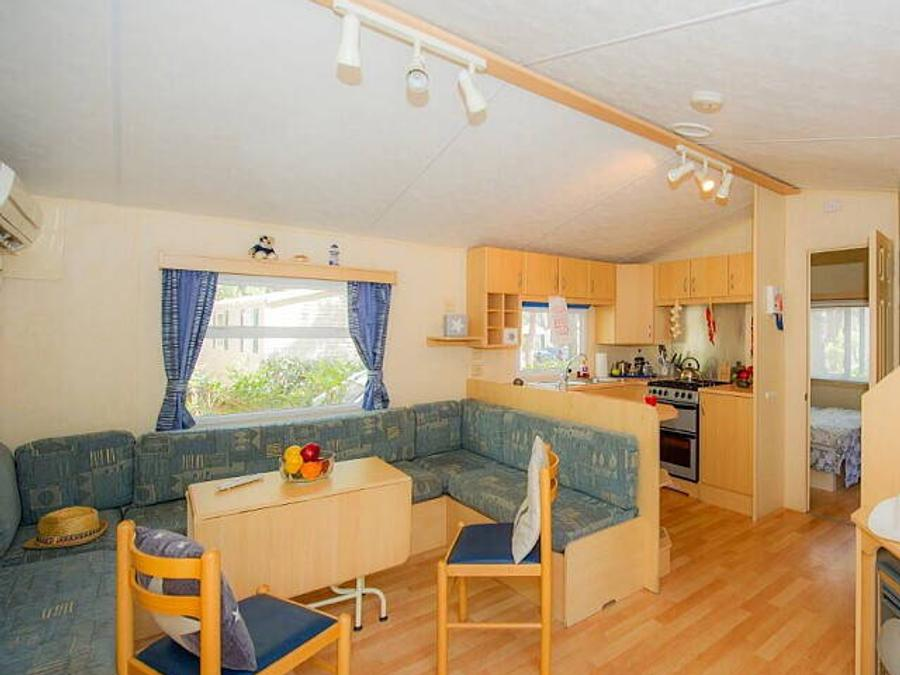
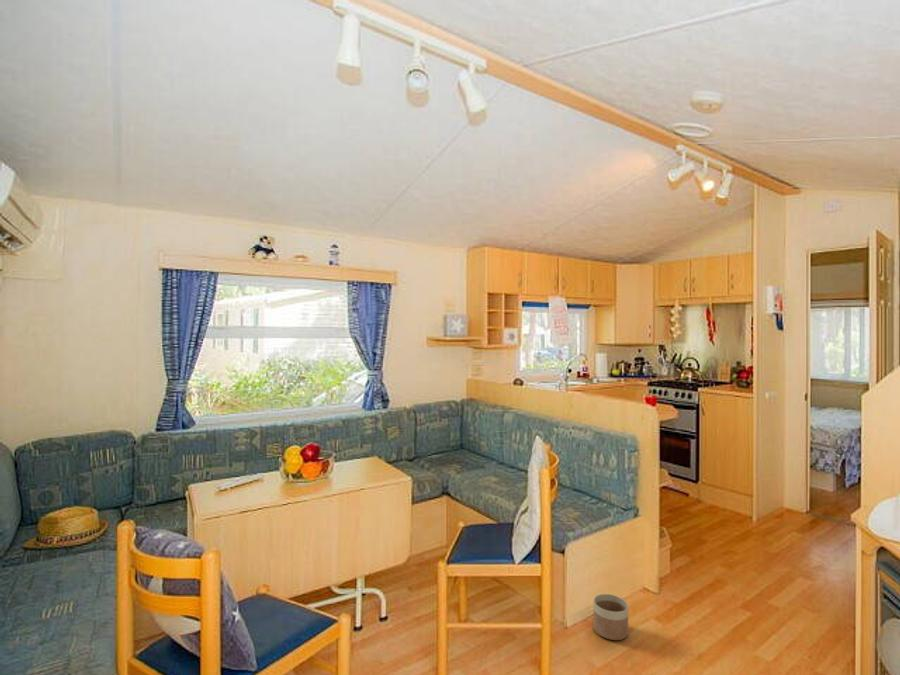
+ planter [593,593,629,641]
